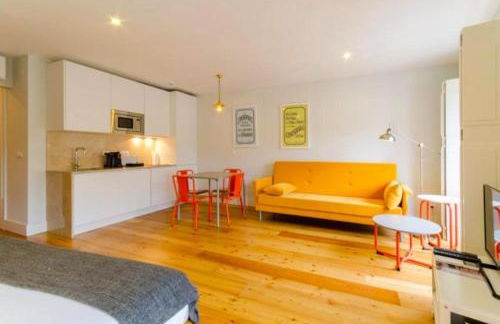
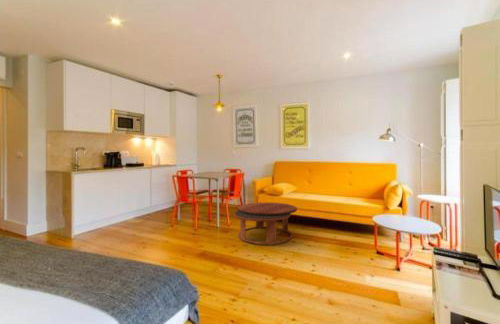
+ coffee table [233,201,298,245]
